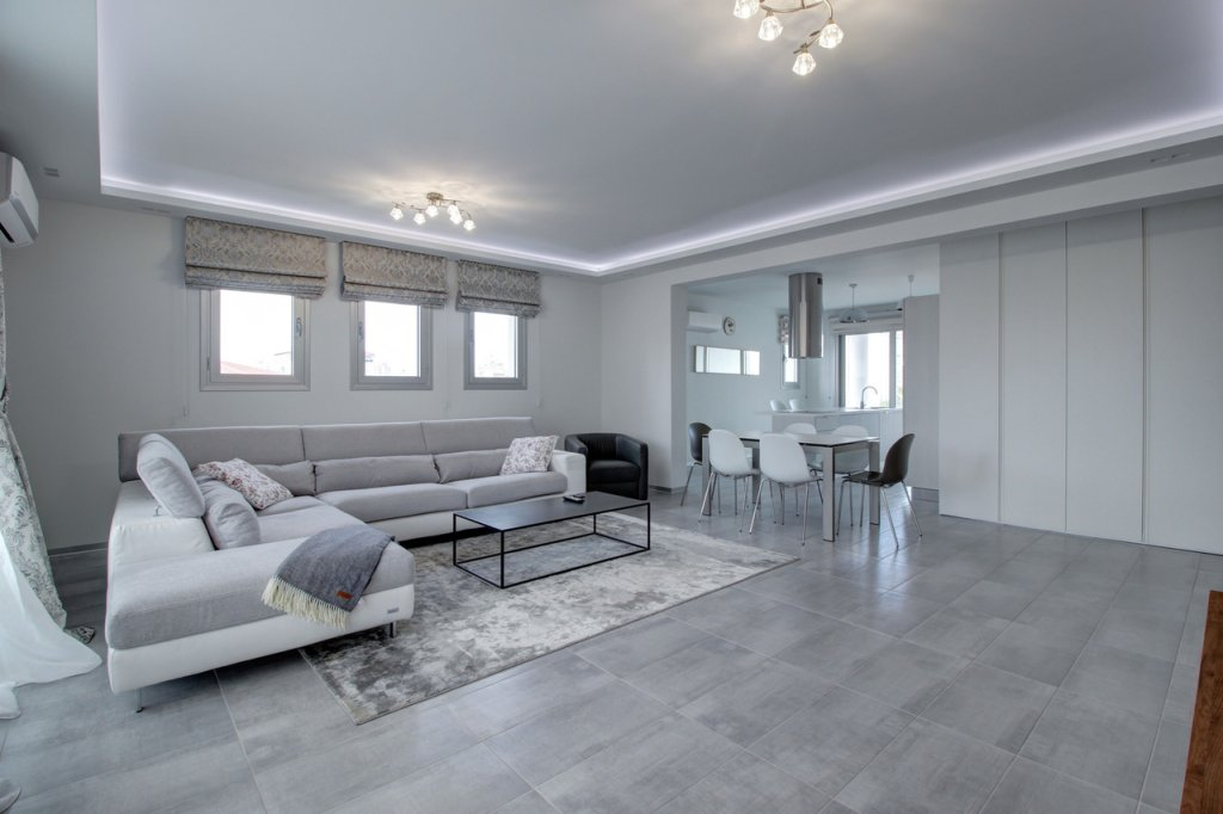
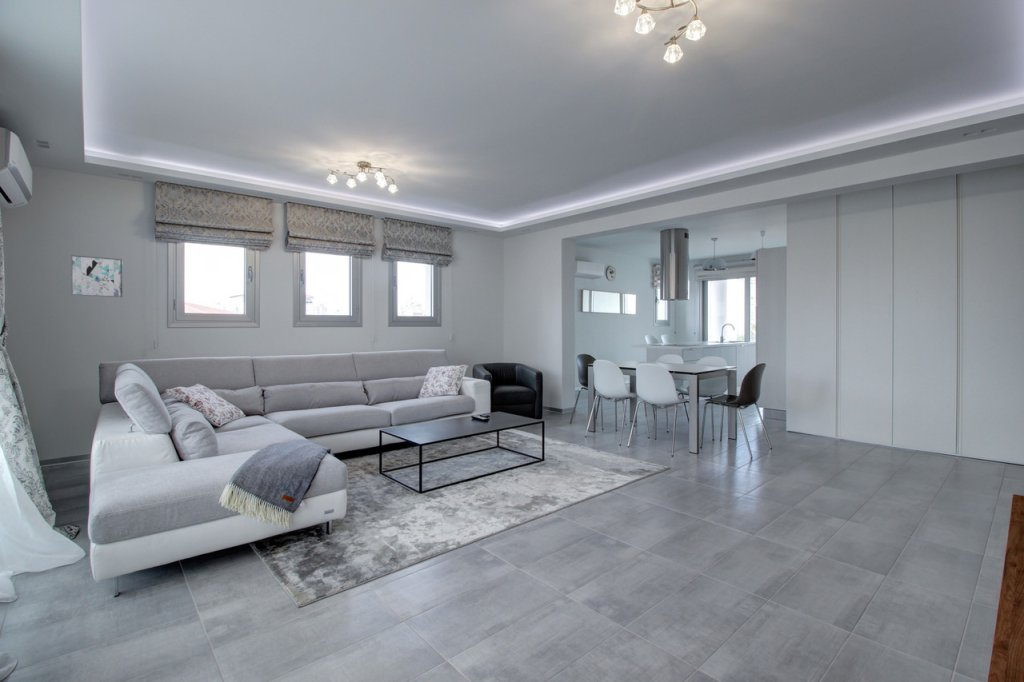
+ wall art [70,254,124,298]
